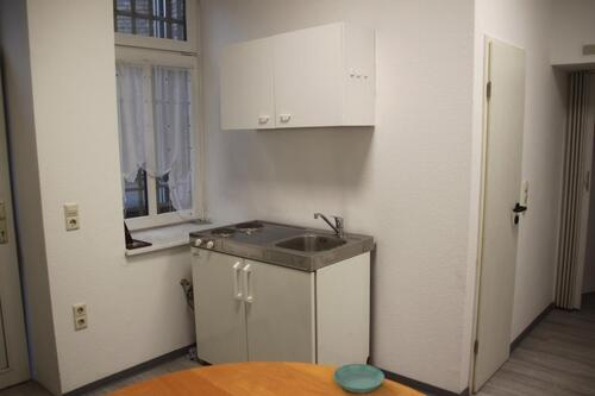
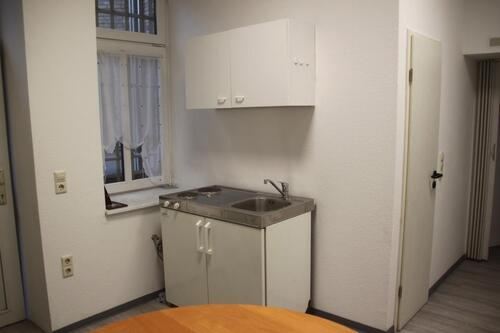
- saucer [332,363,386,394]
